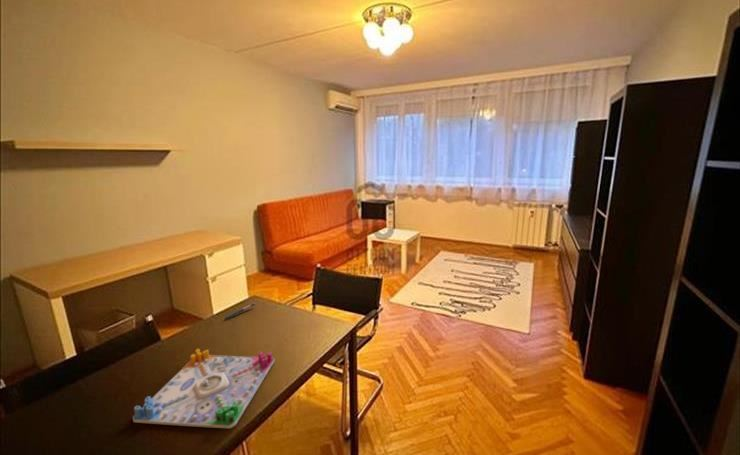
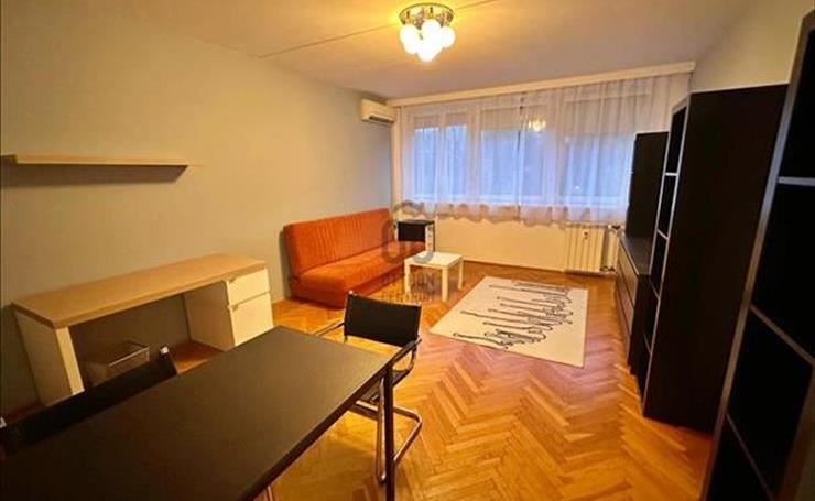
- pen [223,302,257,320]
- board game [132,348,275,429]
